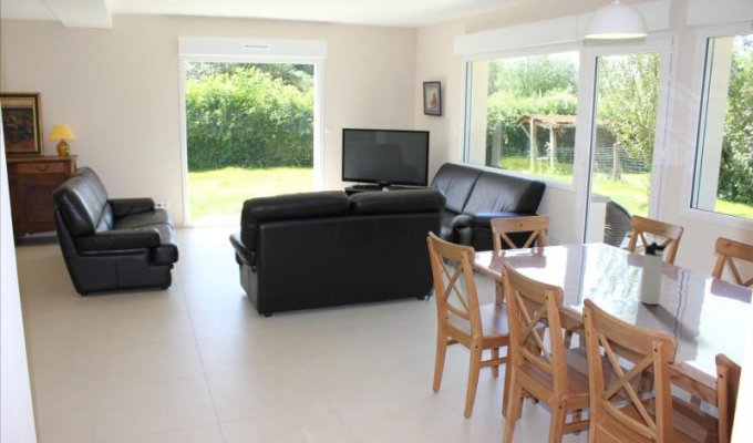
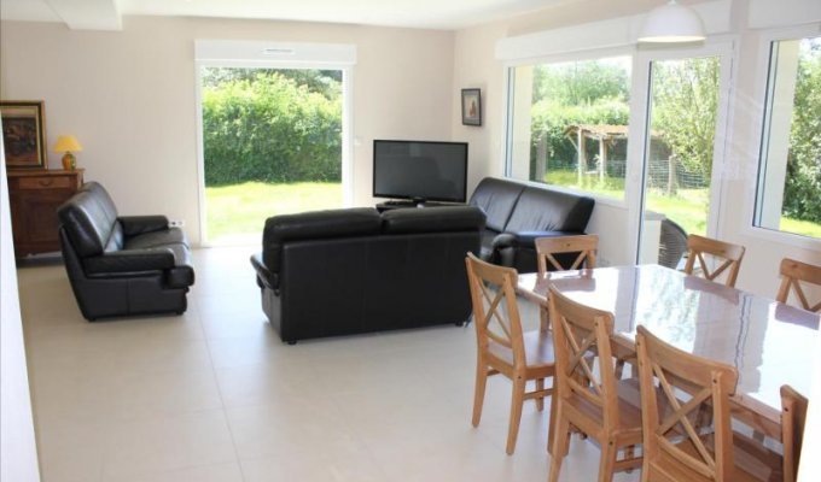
- thermos bottle [639,241,668,306]
